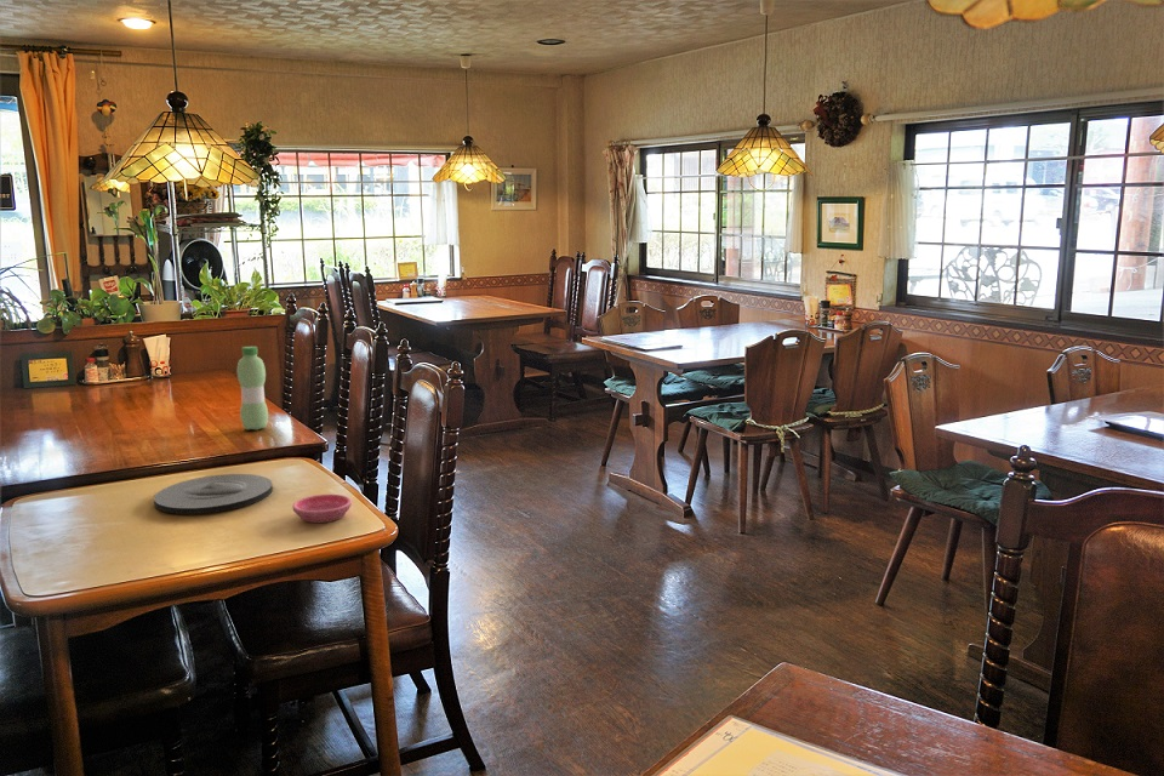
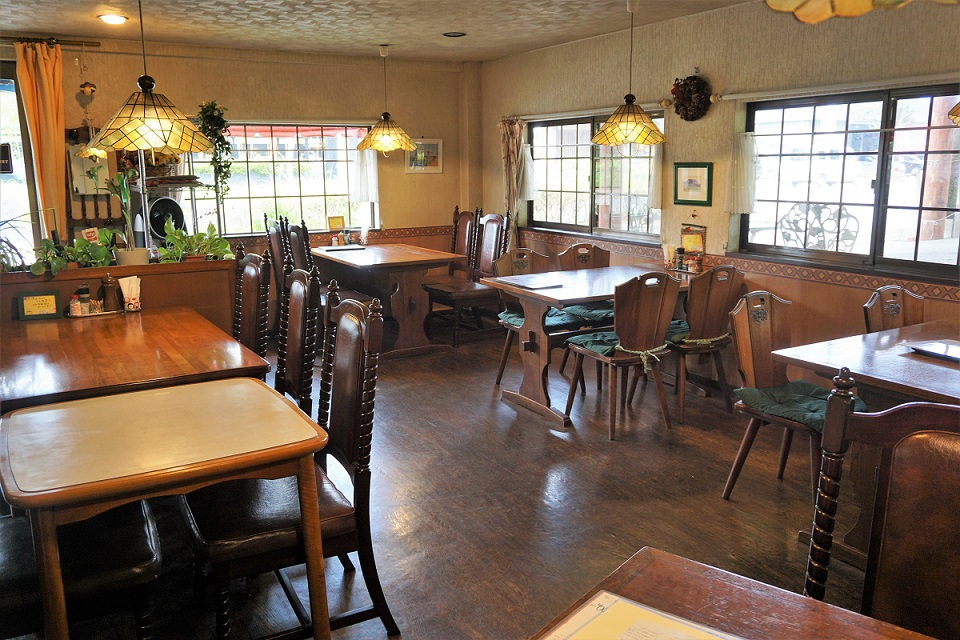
- saucer [291,493,353,524]
- water bottle [236,346,269,430]
- plate [153,473,274,515]
